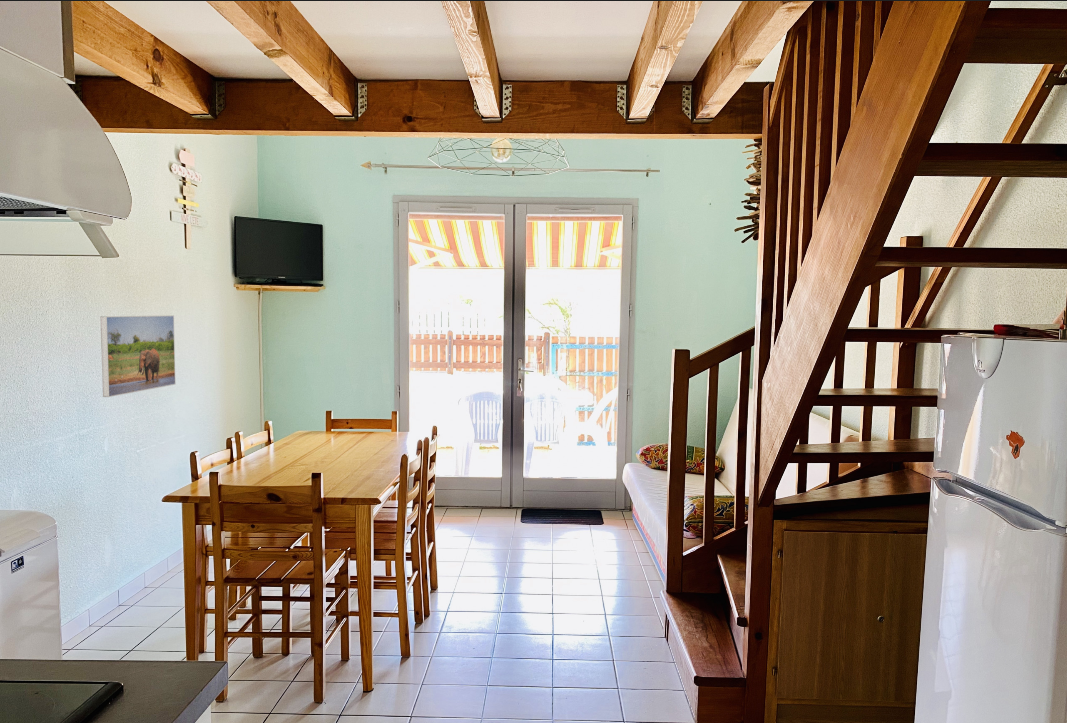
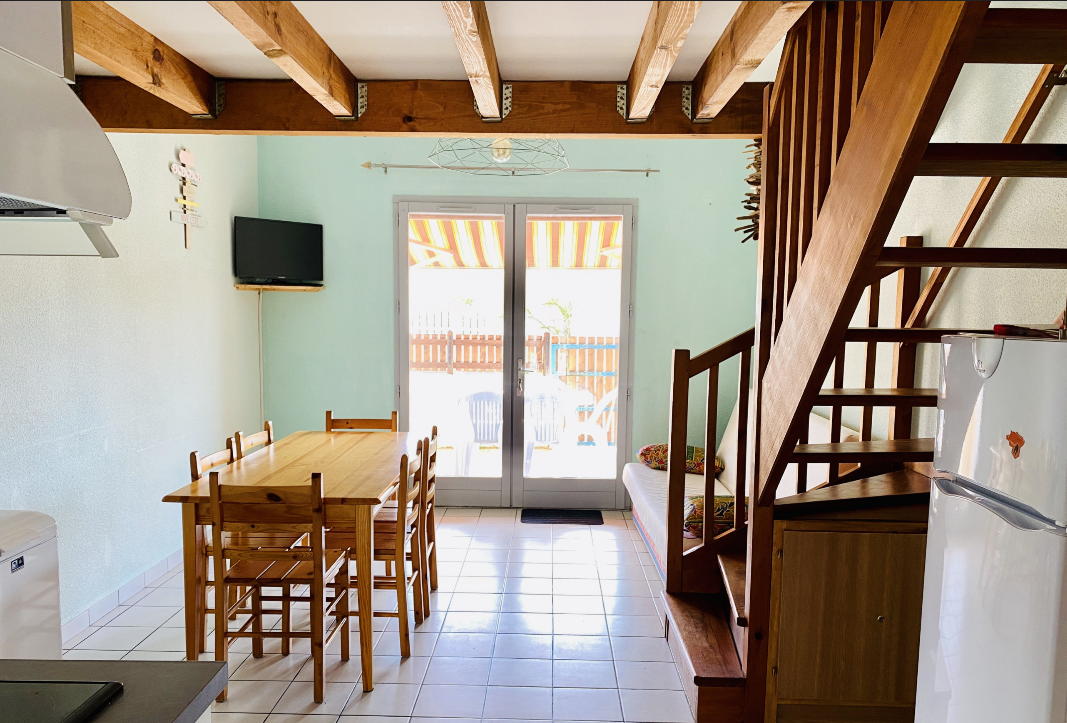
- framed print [100,315,176,398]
